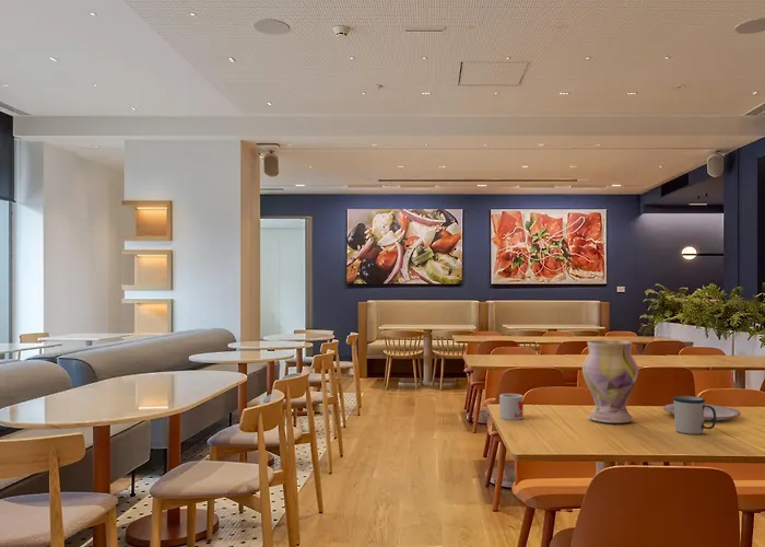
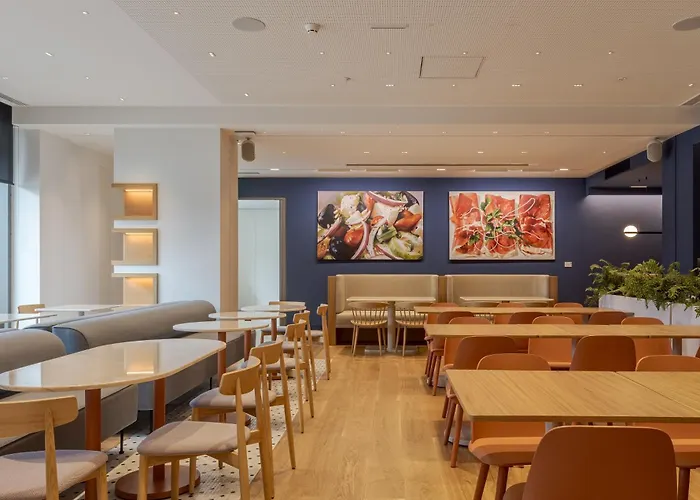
- mug [672,395,717,435]
- vase [581,339,639,424]
- plate [662,403,742,422]
- mug [498,393,525,421]
